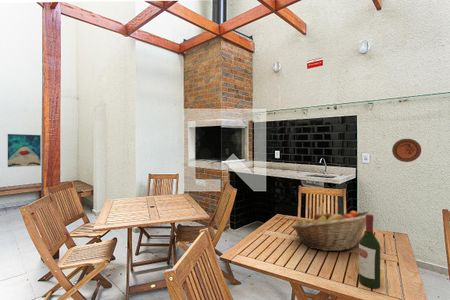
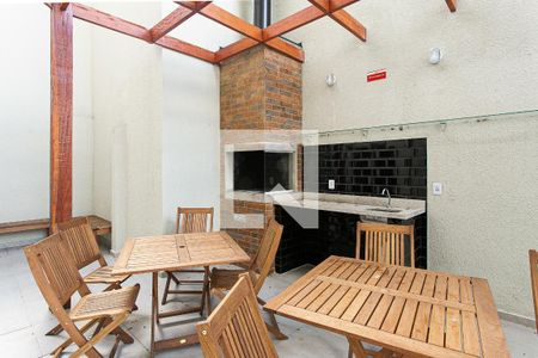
- wall art [7,133,42,168]
- decorative plate [391,138,422,163]
- wine bottle [358,214,381,289]
- fruit basket [290,210,373,252]
